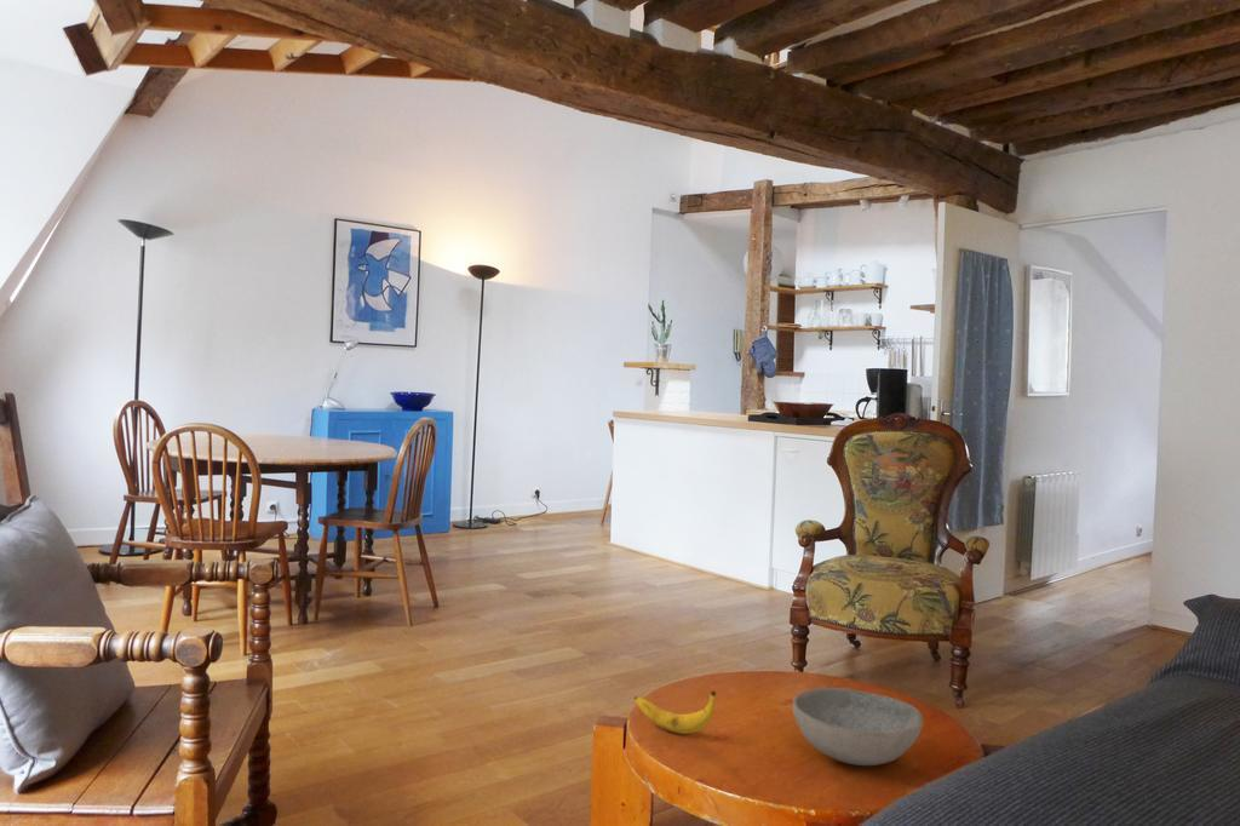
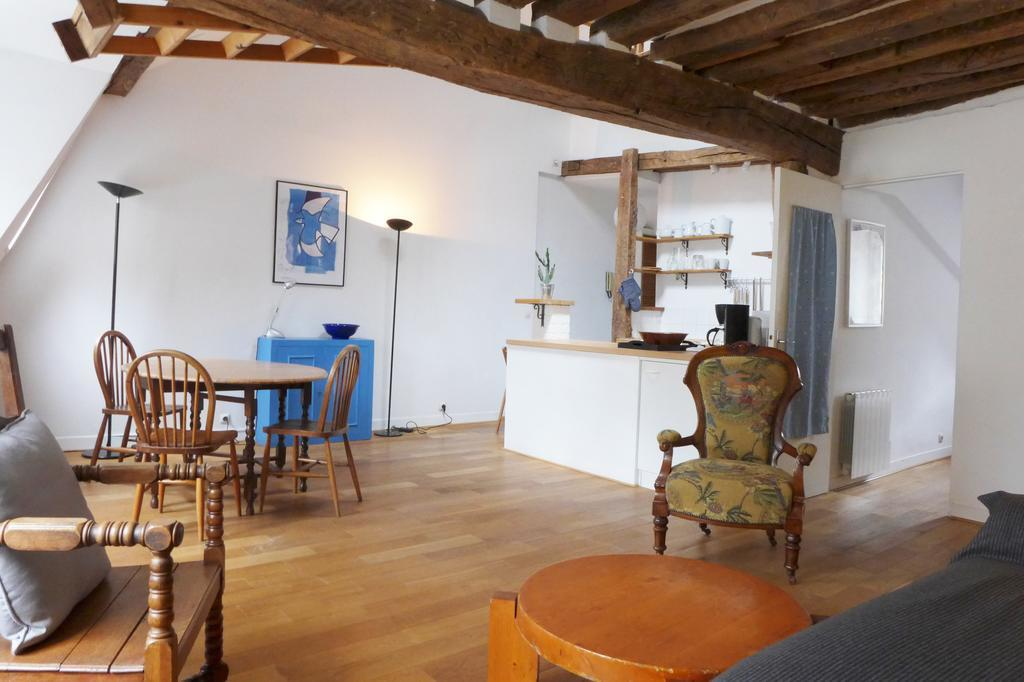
- bowl [791,687,924,767]
- banana [633,690,717,735]
